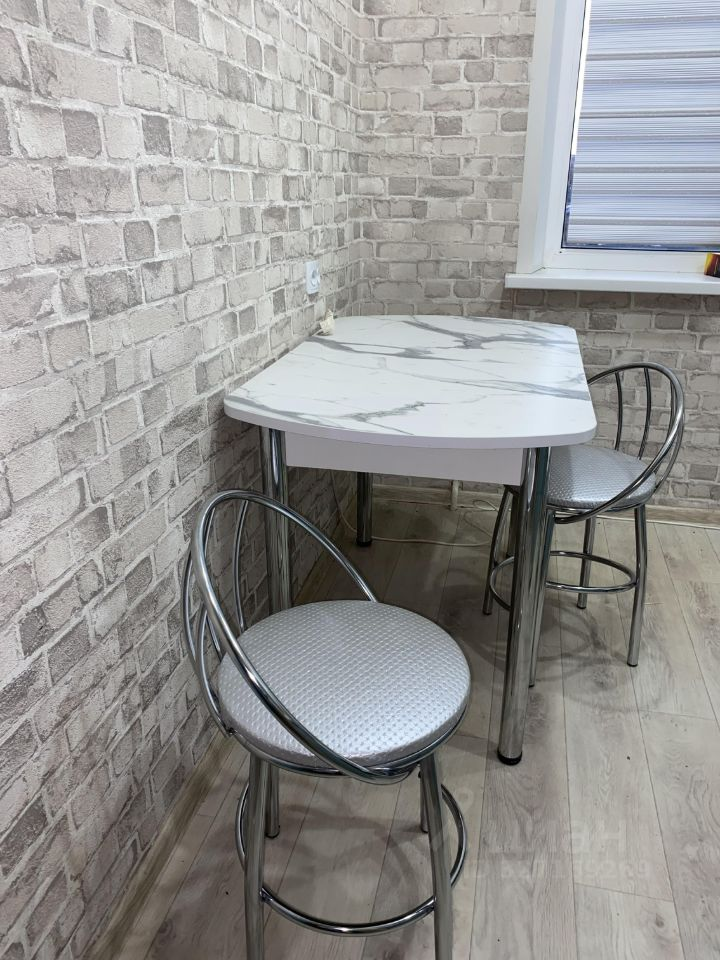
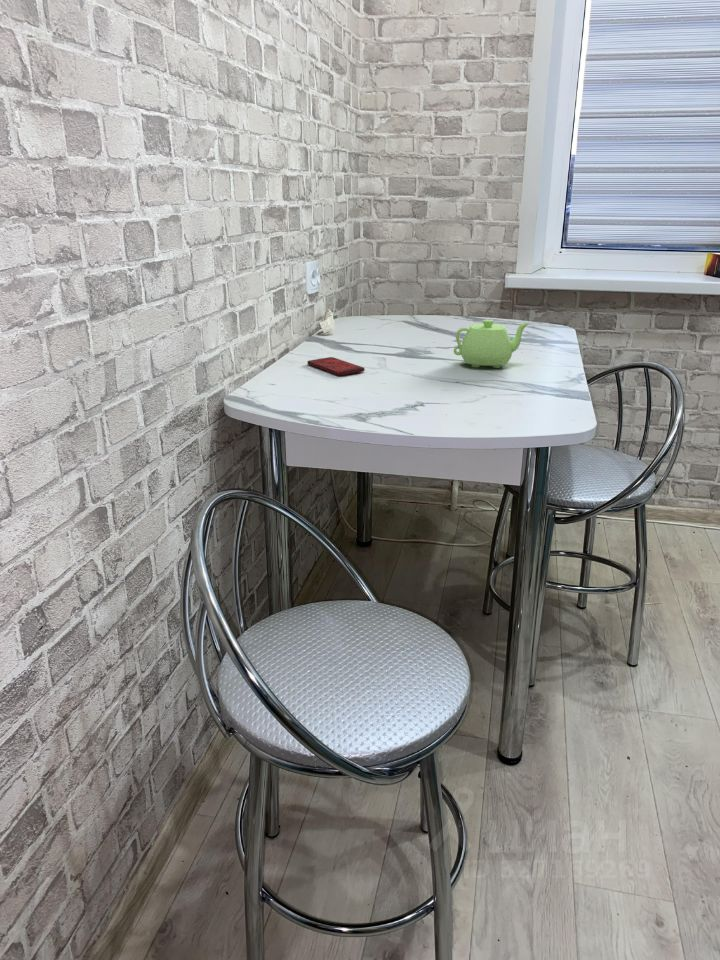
+ smartphone [306,356,366,376]
+ teapot [453,319,531,369]
